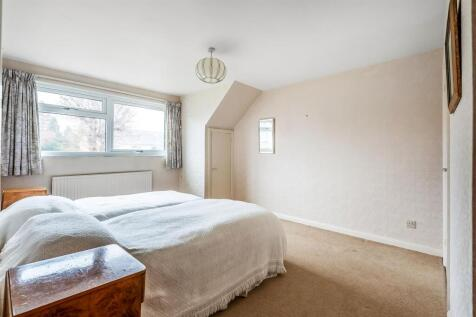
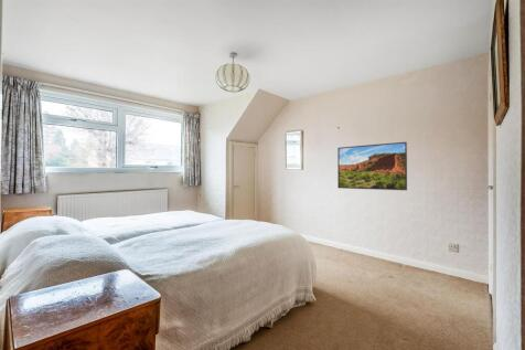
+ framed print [336,141,408,191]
